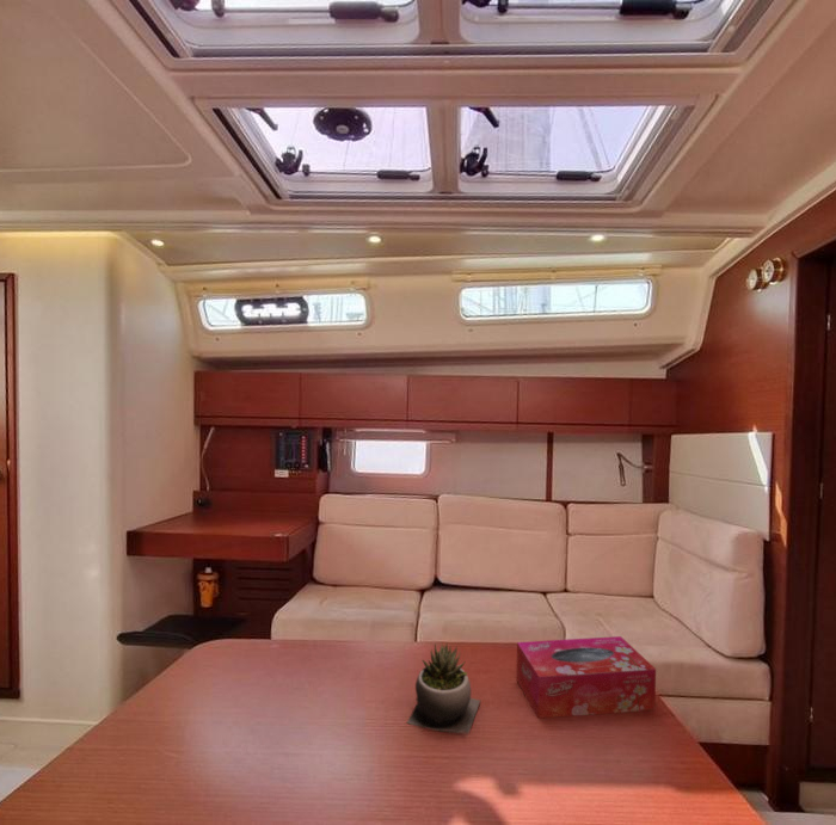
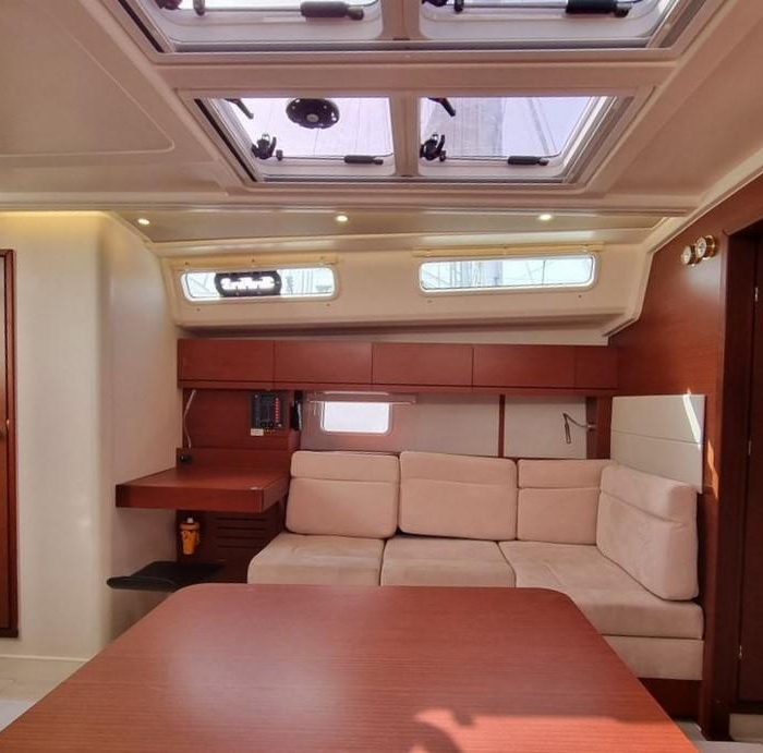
- tissue box [515,635,657,719]
- succulent plant [406,642,481,737]
